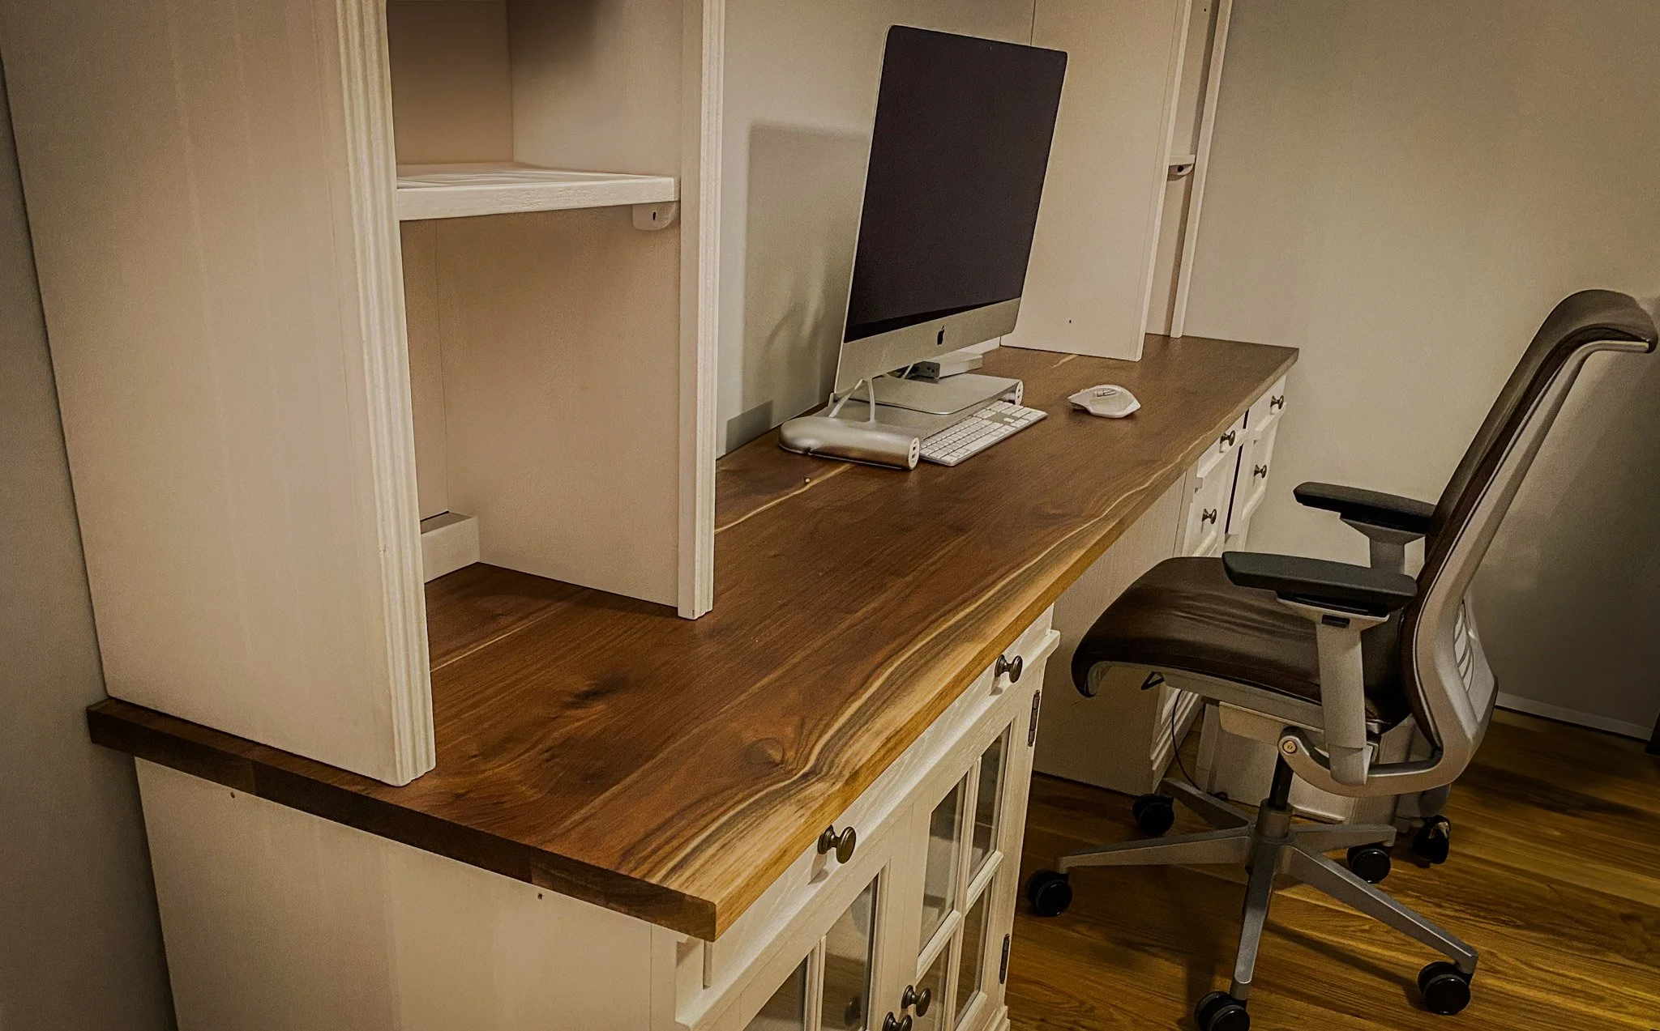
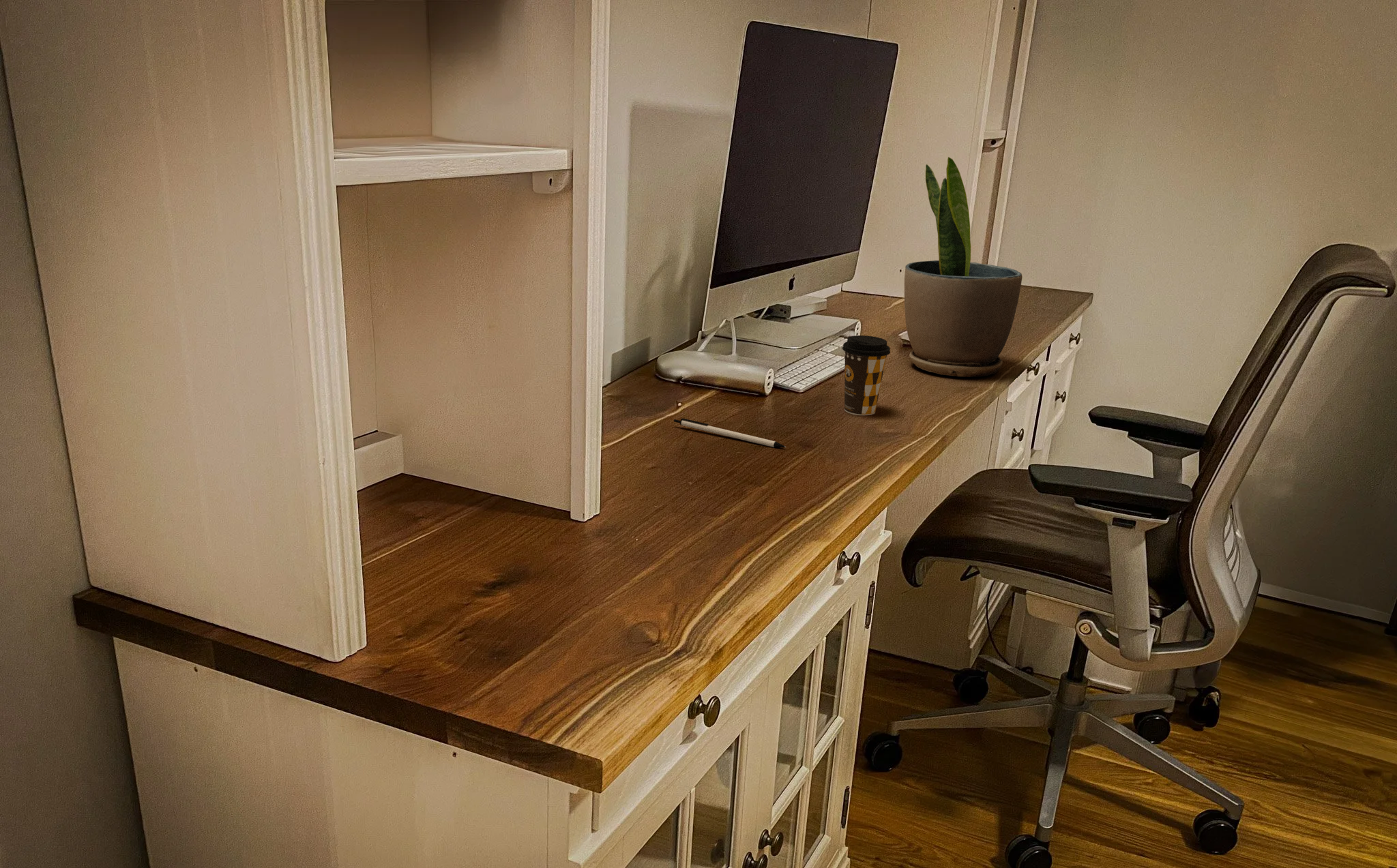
+ potted plant [904,156,1023,378]
+ coffee cup [842,335,891,416]
+ pen [673,418,786,448]
